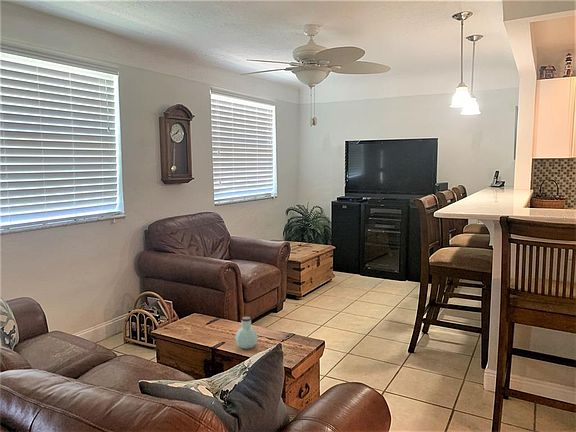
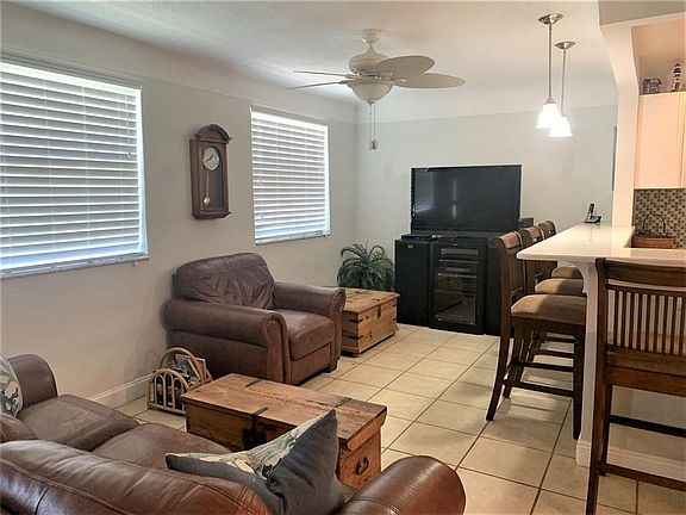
- jar [234,316,259,350]
